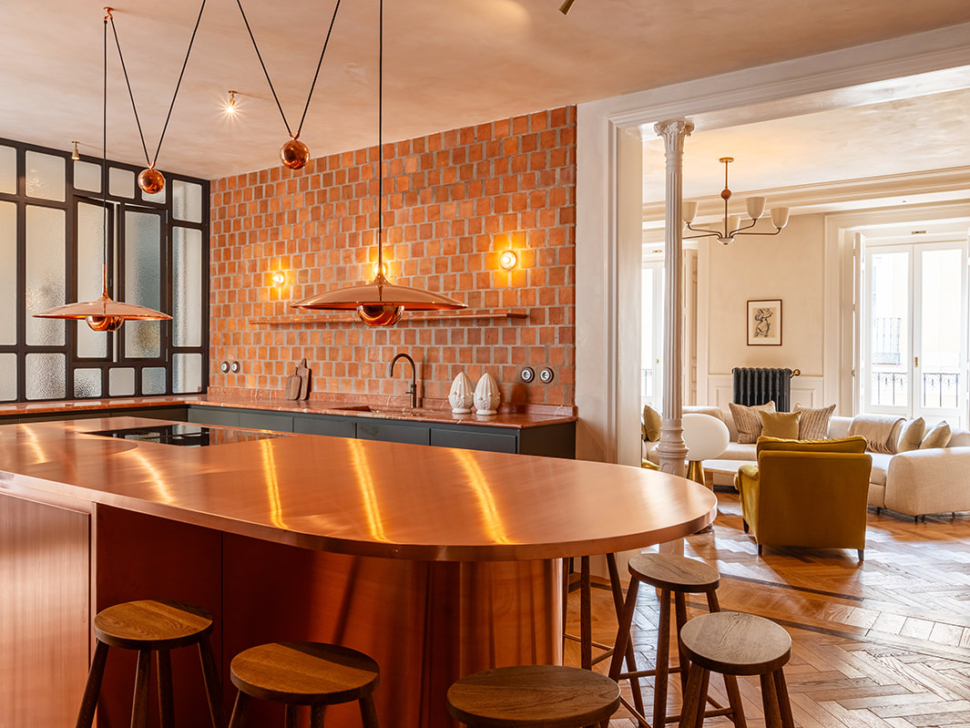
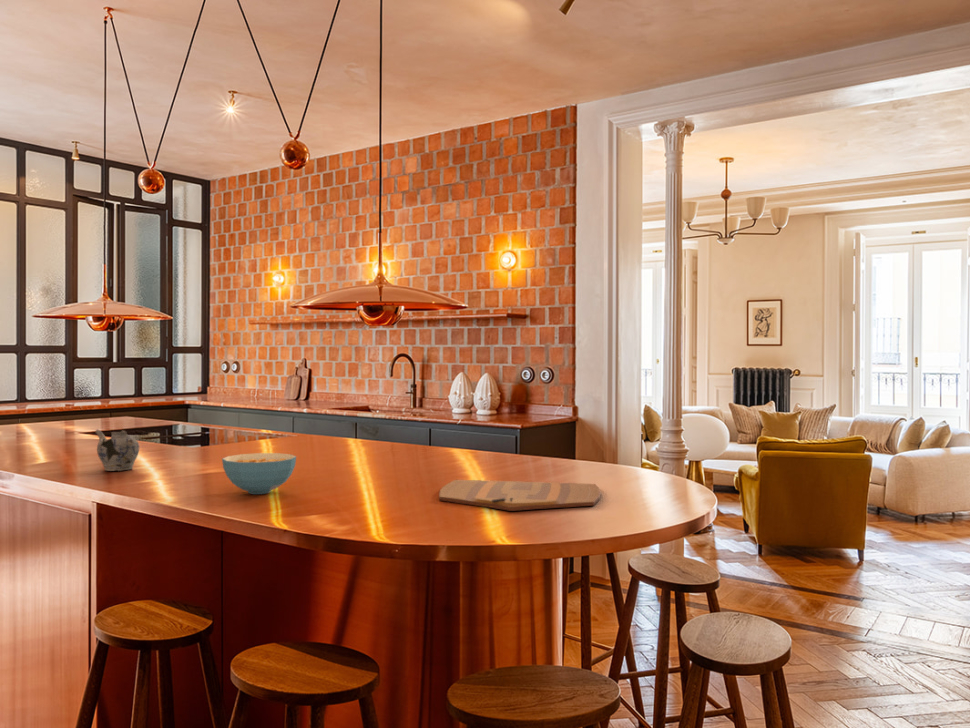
+ cereal bowl [221,452,297,495]
+ teapot [95,428,140,472]
+ cutting board [438,479,602,512]
